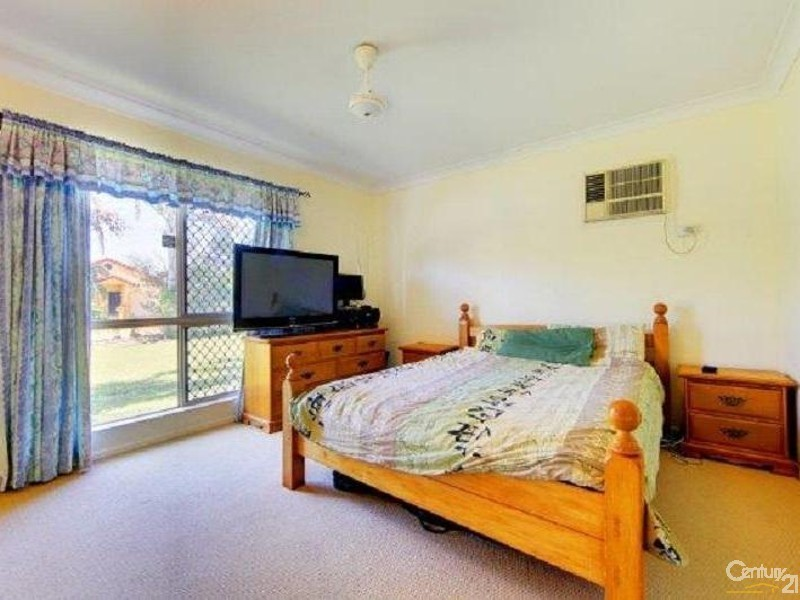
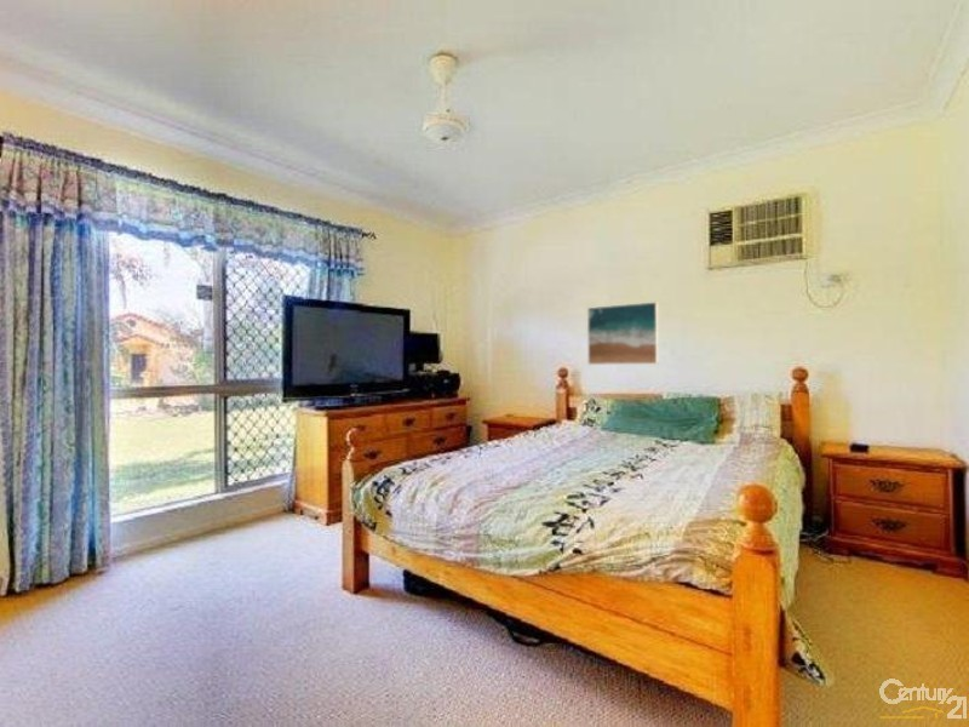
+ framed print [586,300,659,366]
